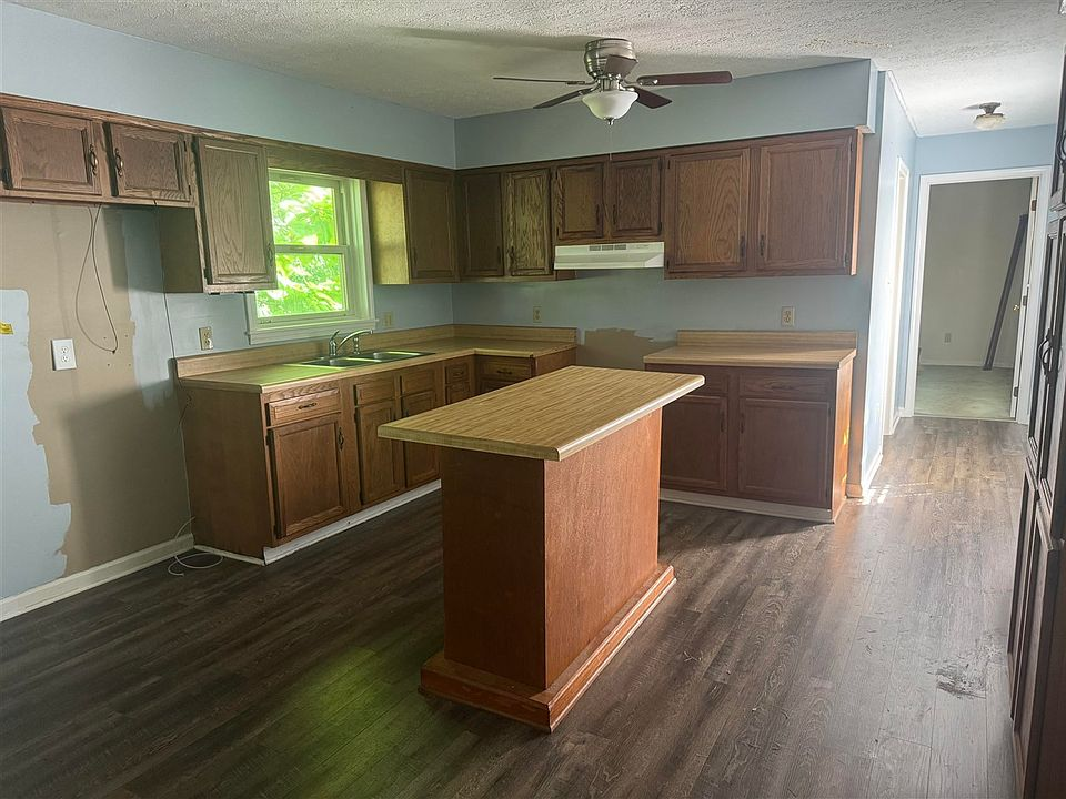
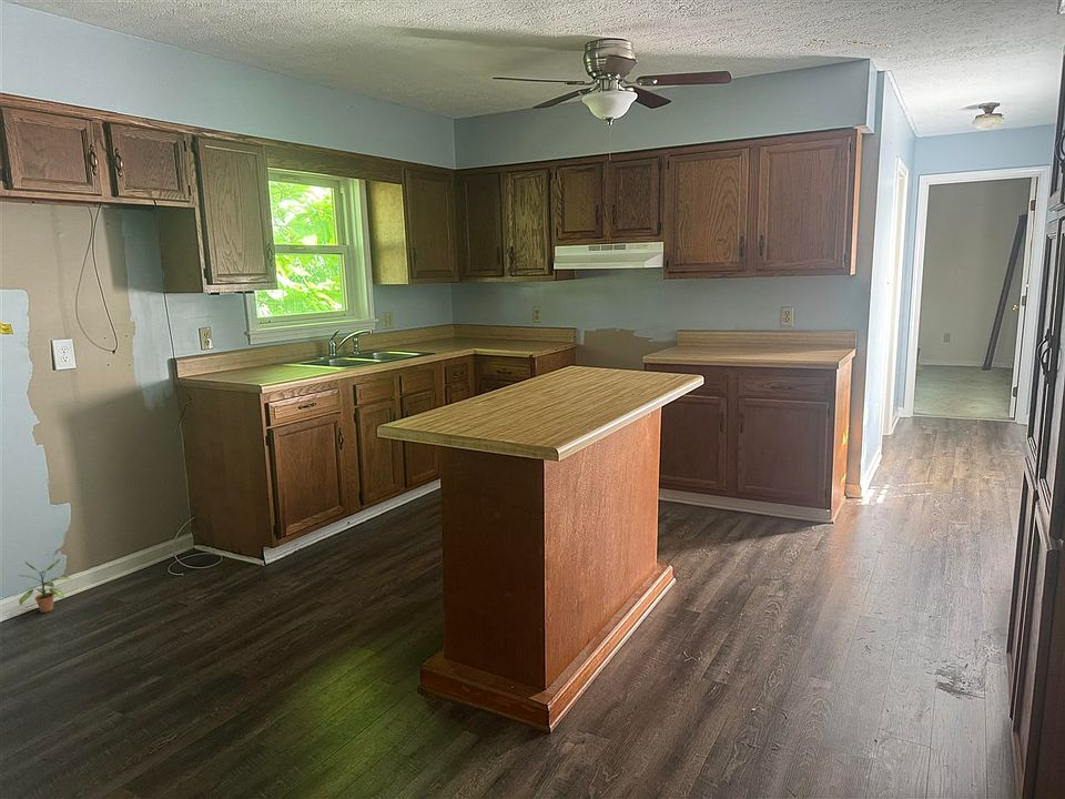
+ potted plant [17,558,71,614]
